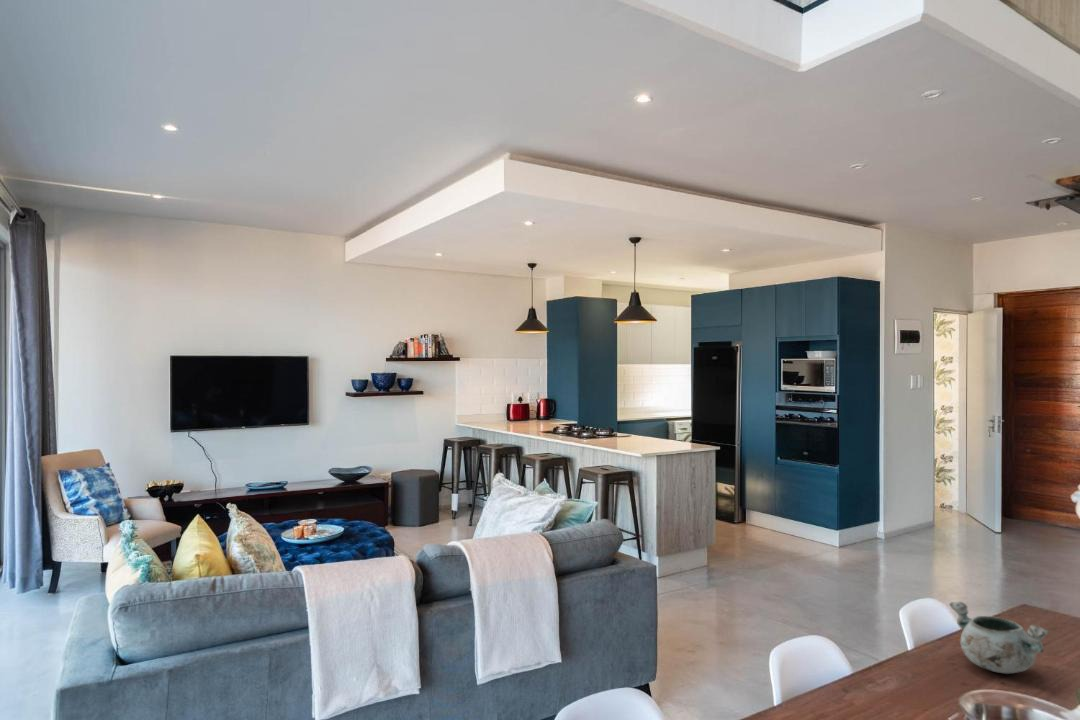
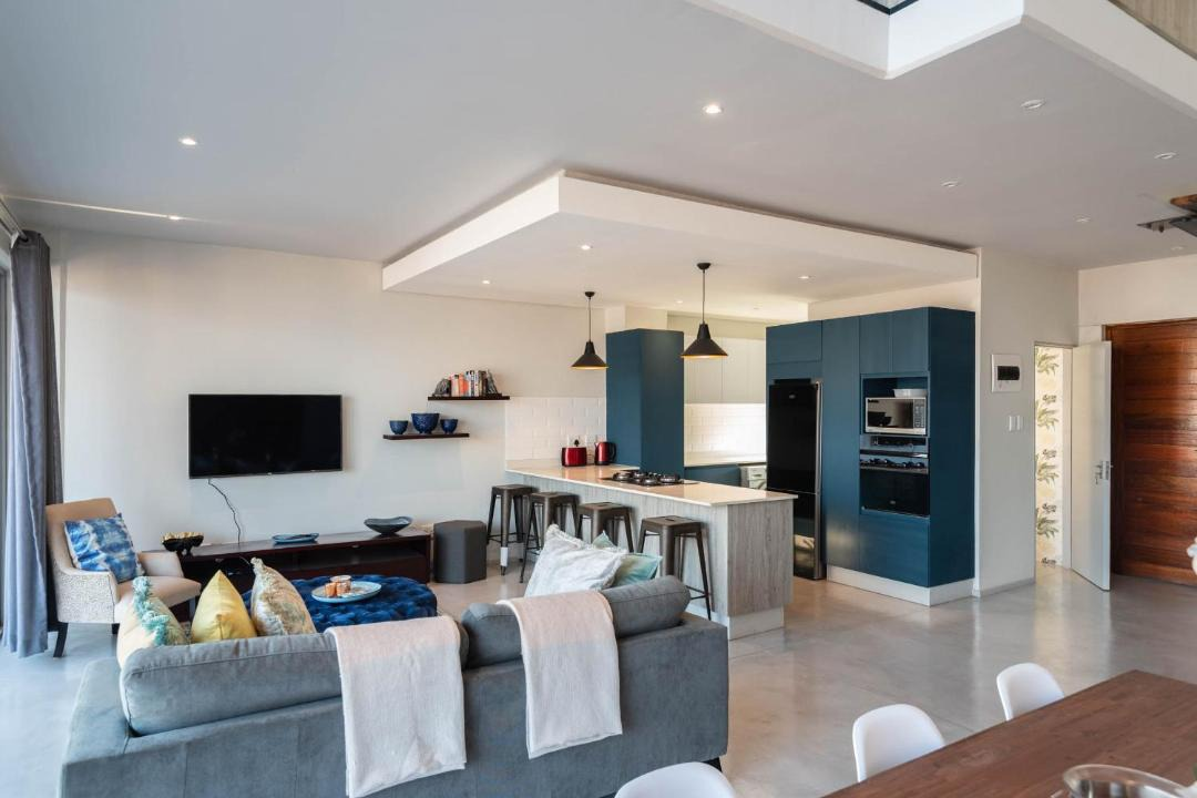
- decorative bowl [949,601,1051,675]
